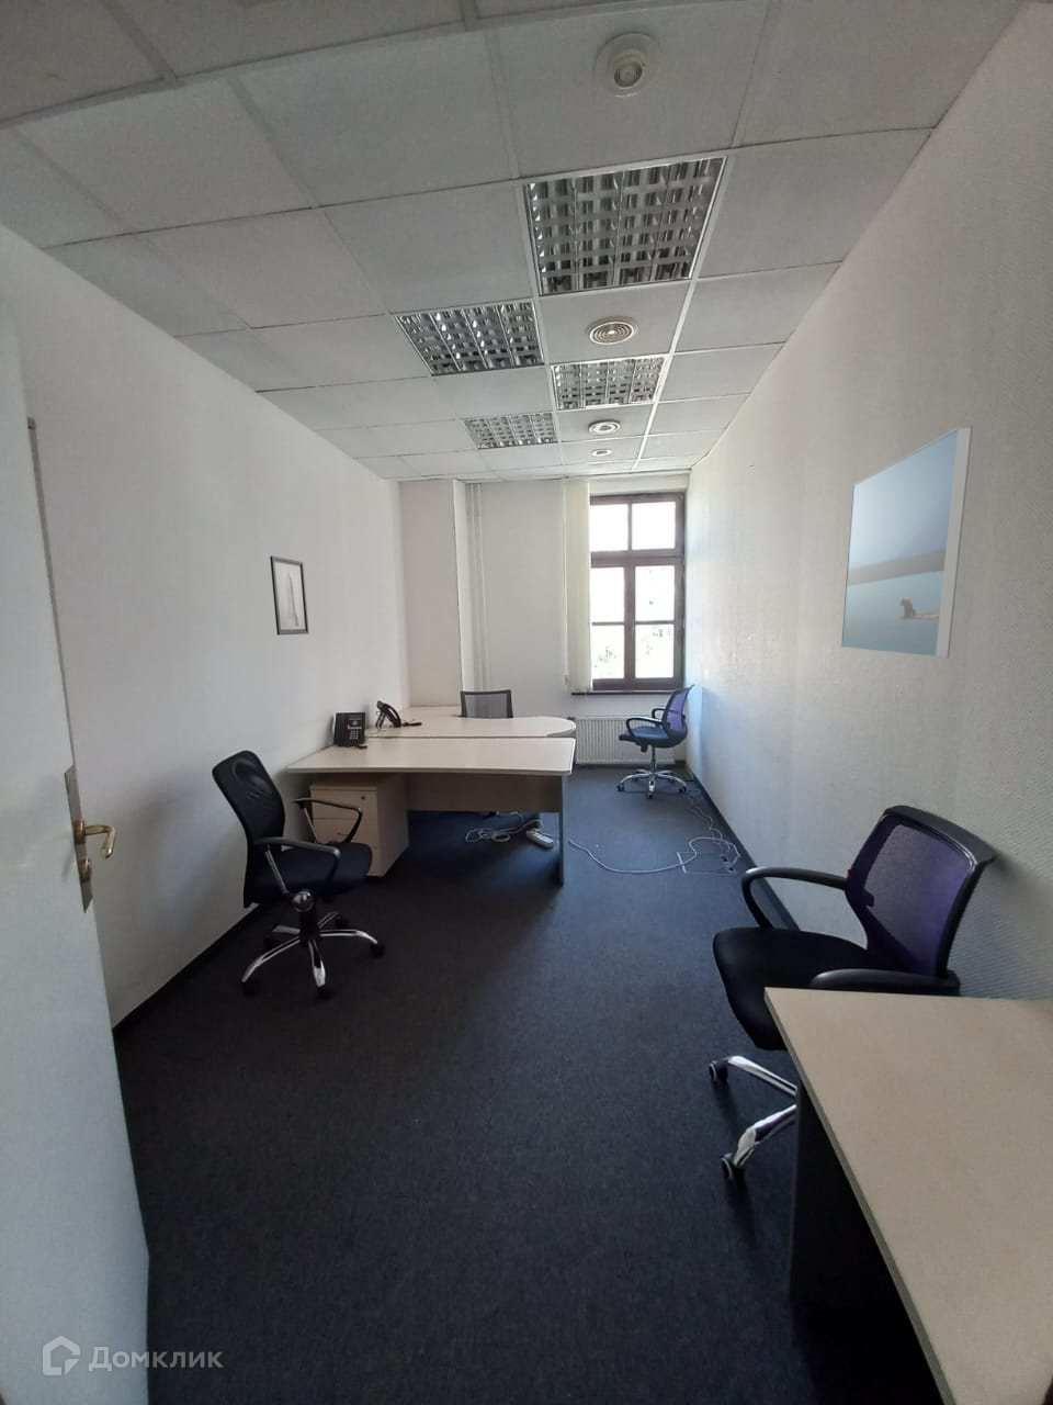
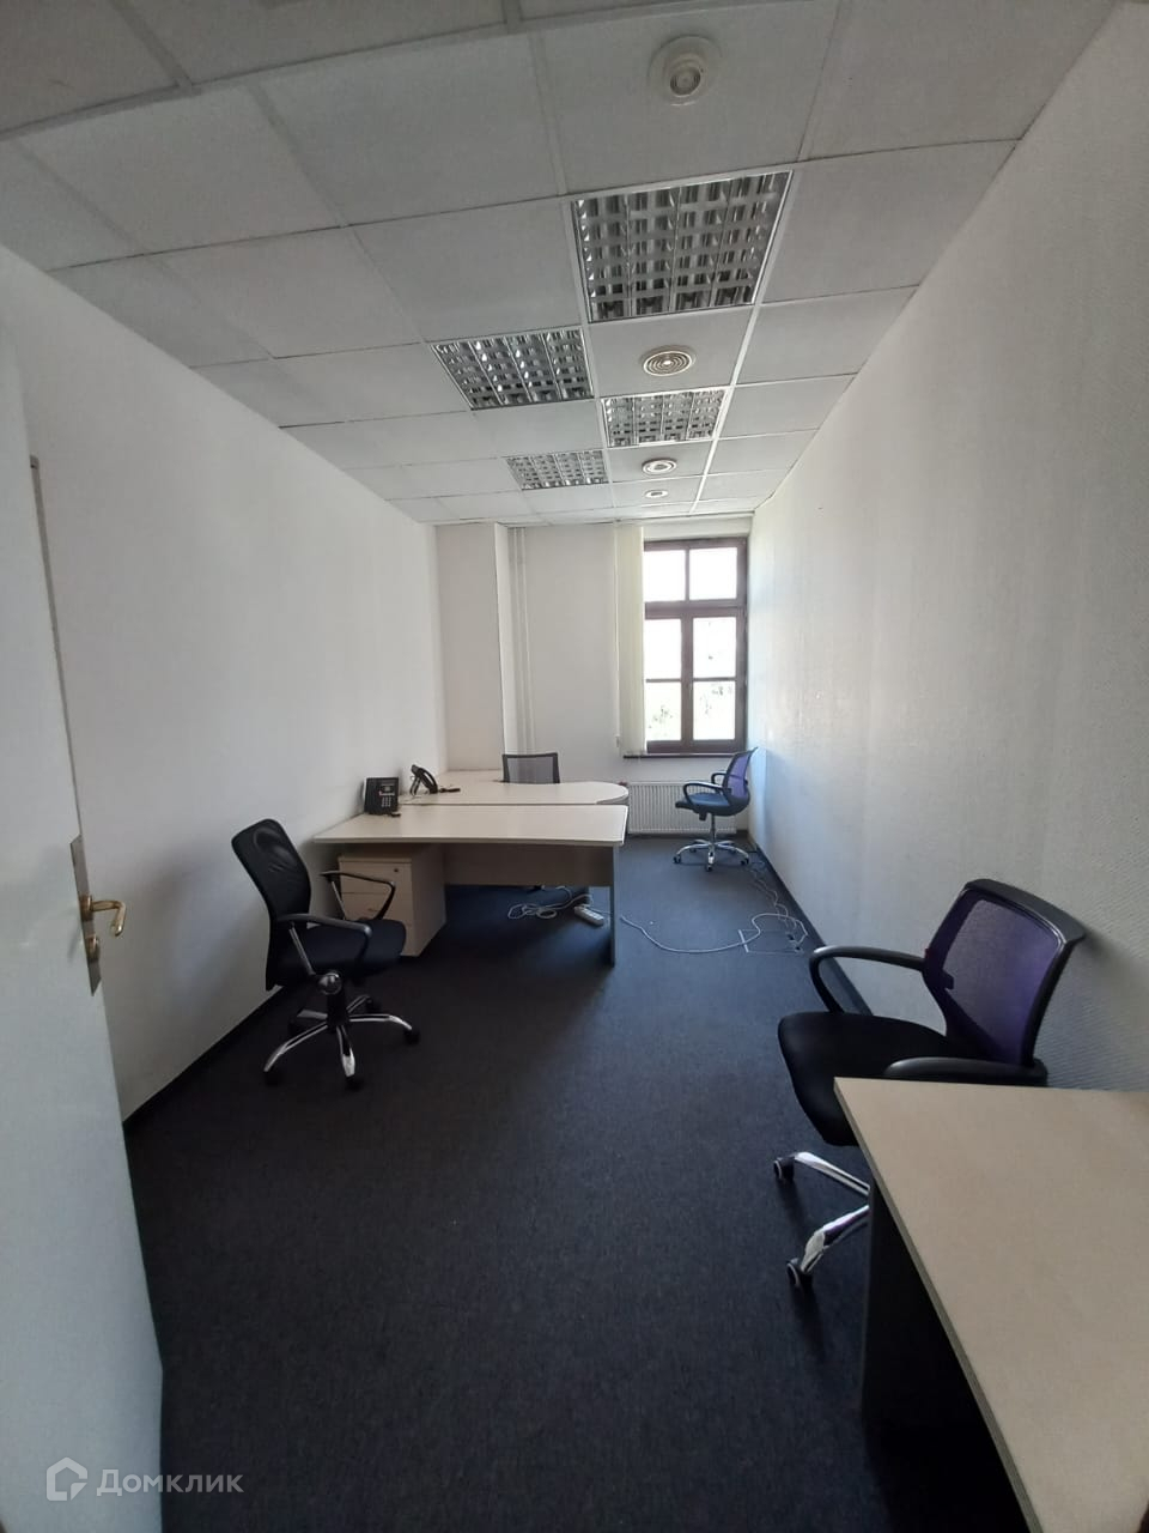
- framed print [841,425,974,658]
- wall art [269,555,311,636]
